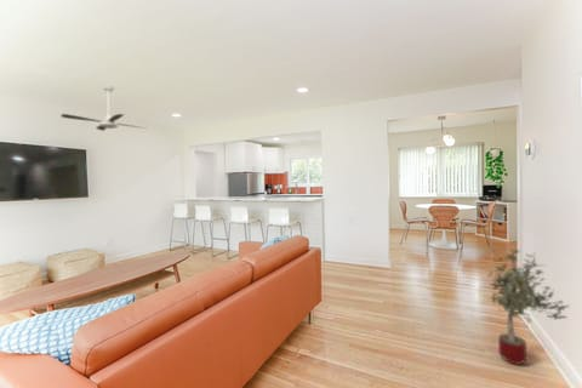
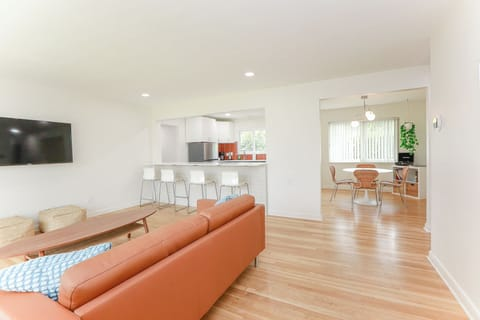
- potted tree [484,249,571,366]
- ceiling fan [59,84,147,132]
